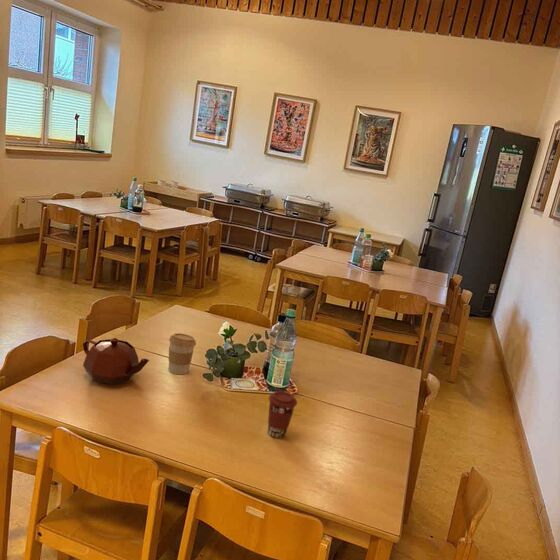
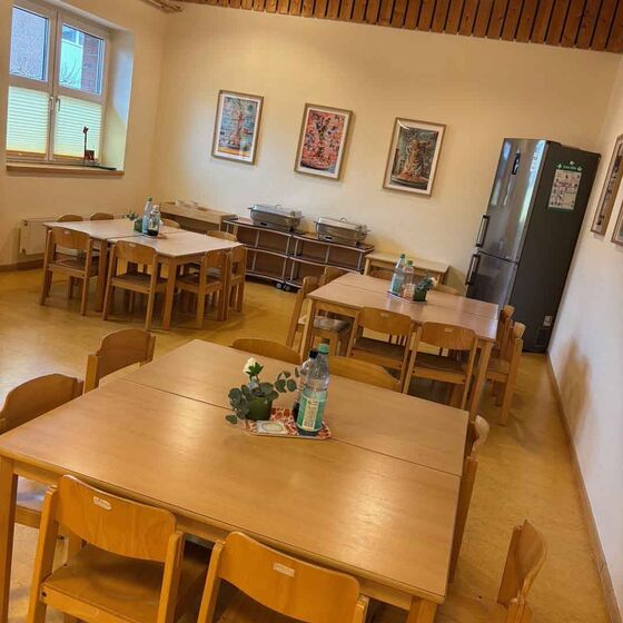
- teapot [82,337,150,385]
- coffee cup [168,332,197,375]
- coffee cup [267,390,298,439]
